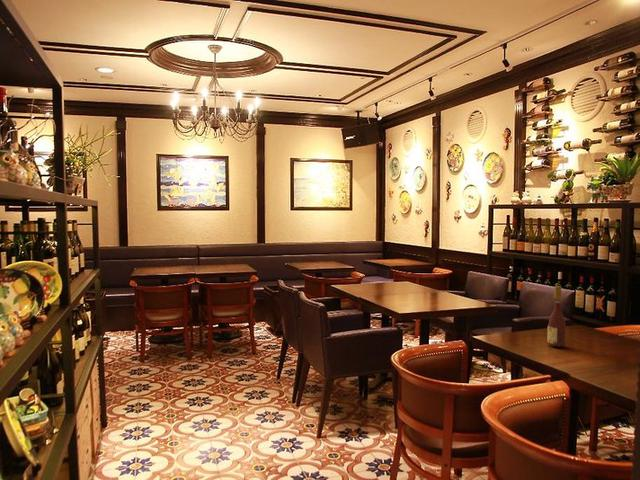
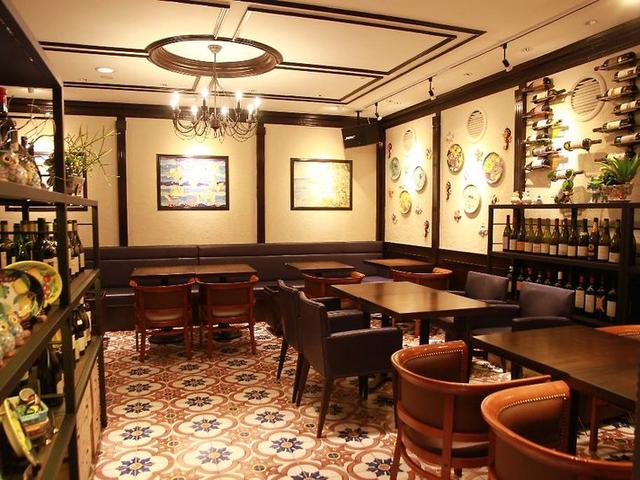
- wine bottle [546,285,567,347]
